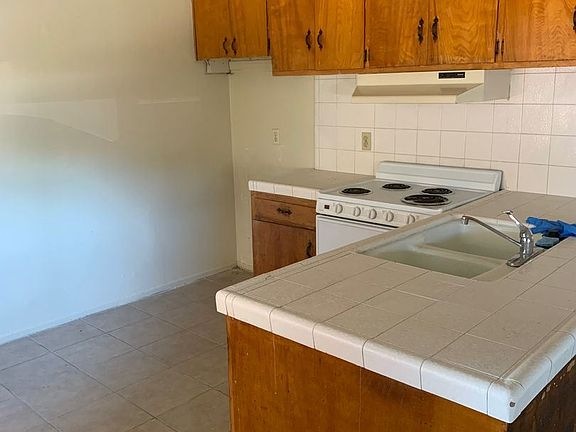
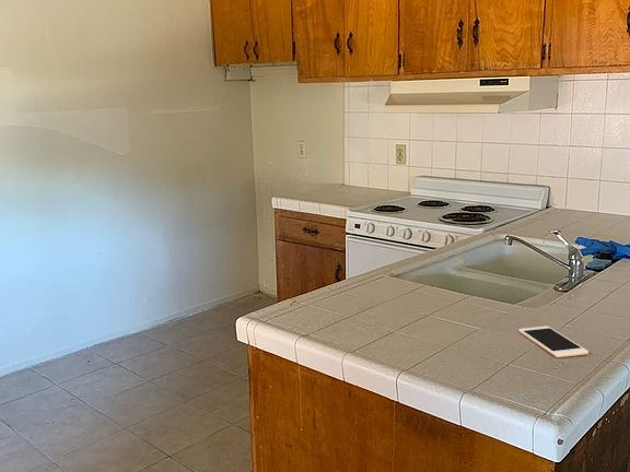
+ cell phone [517,326,590,358]
